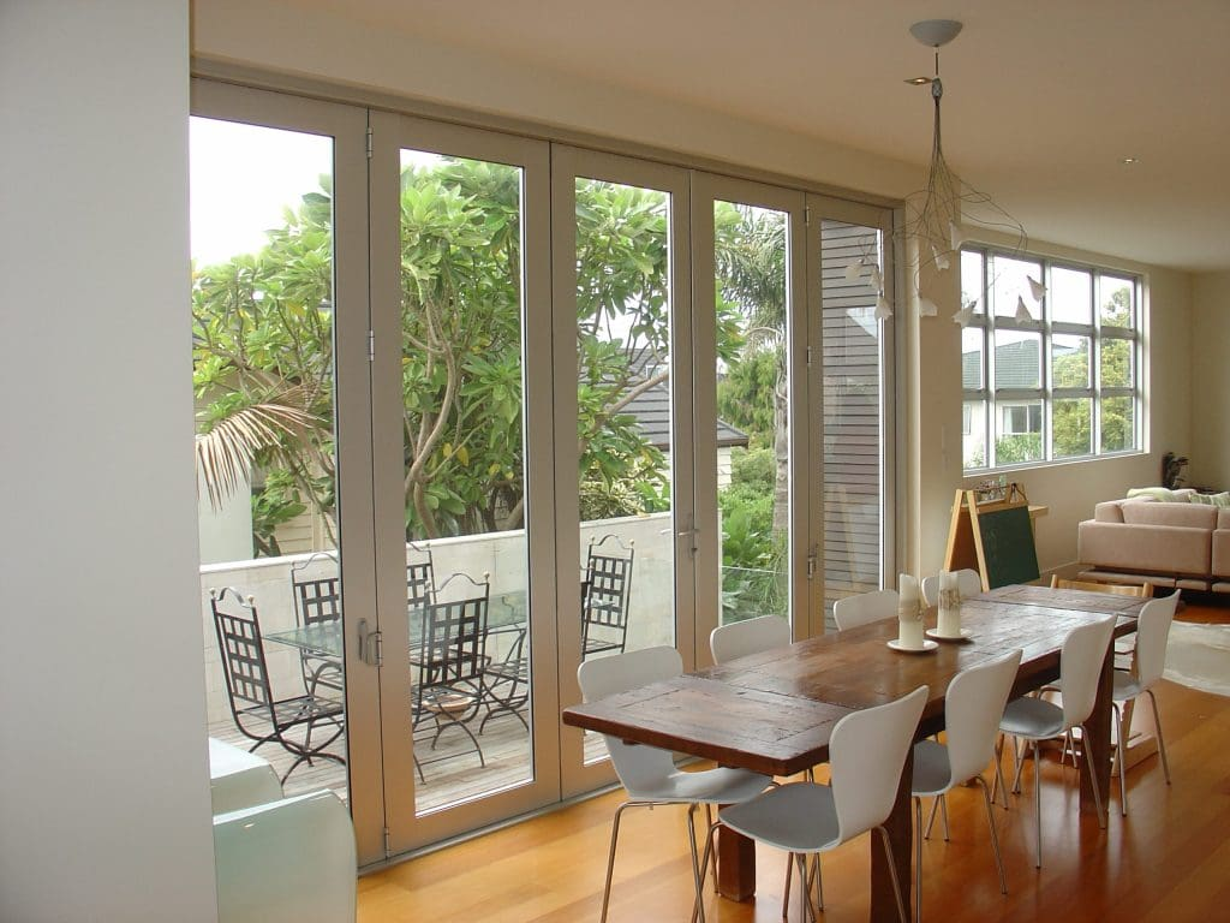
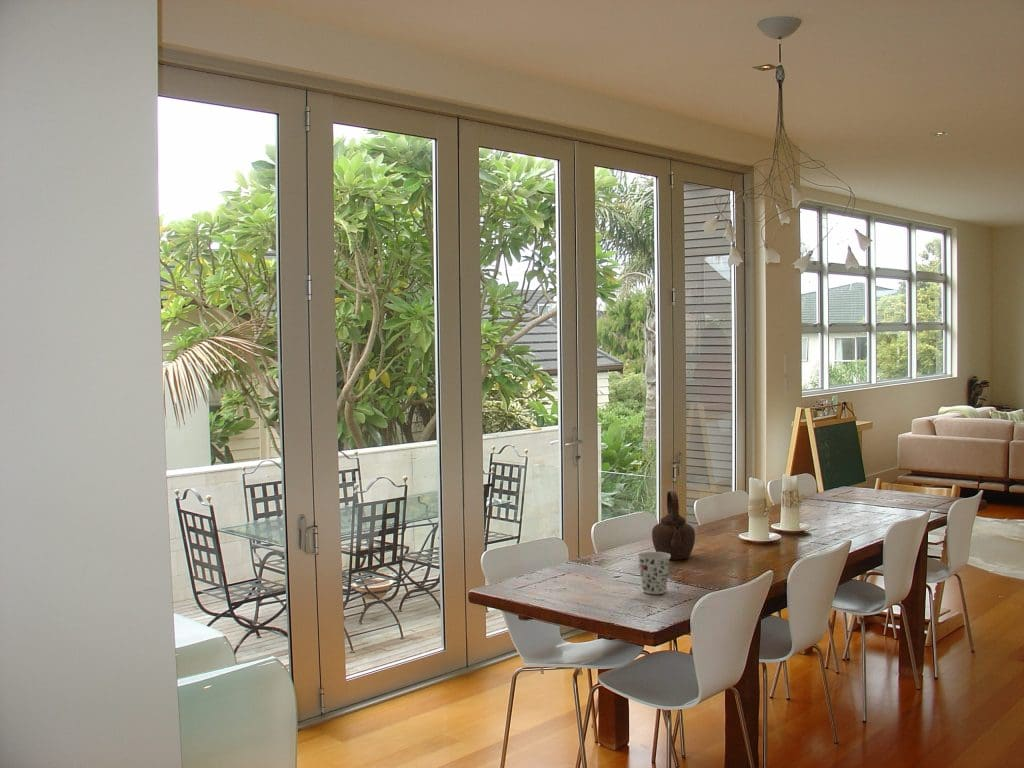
+ cup [637,551,670,595]
+ teapot [651,490,696,561]
